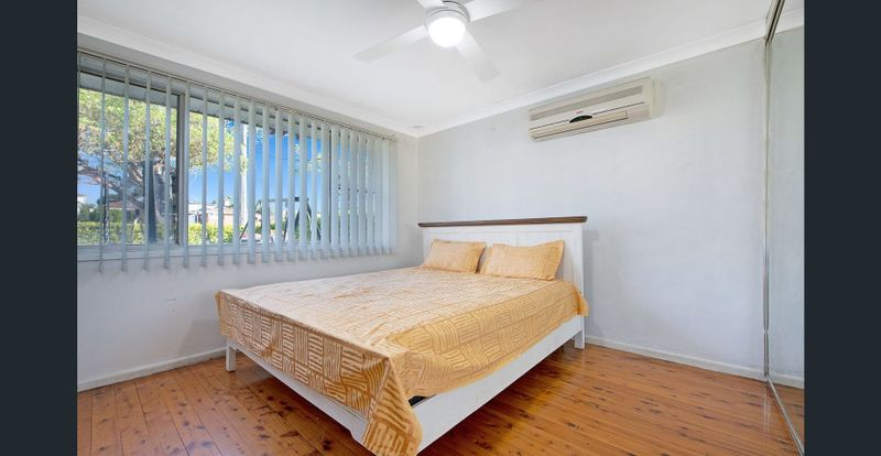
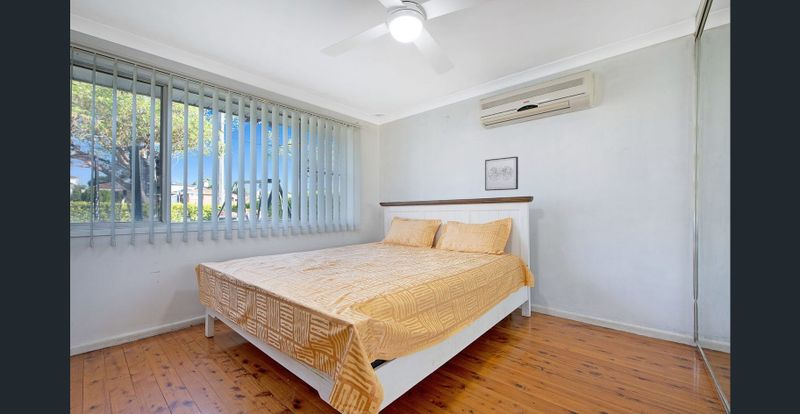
+ wall art [484,156,519,192]
